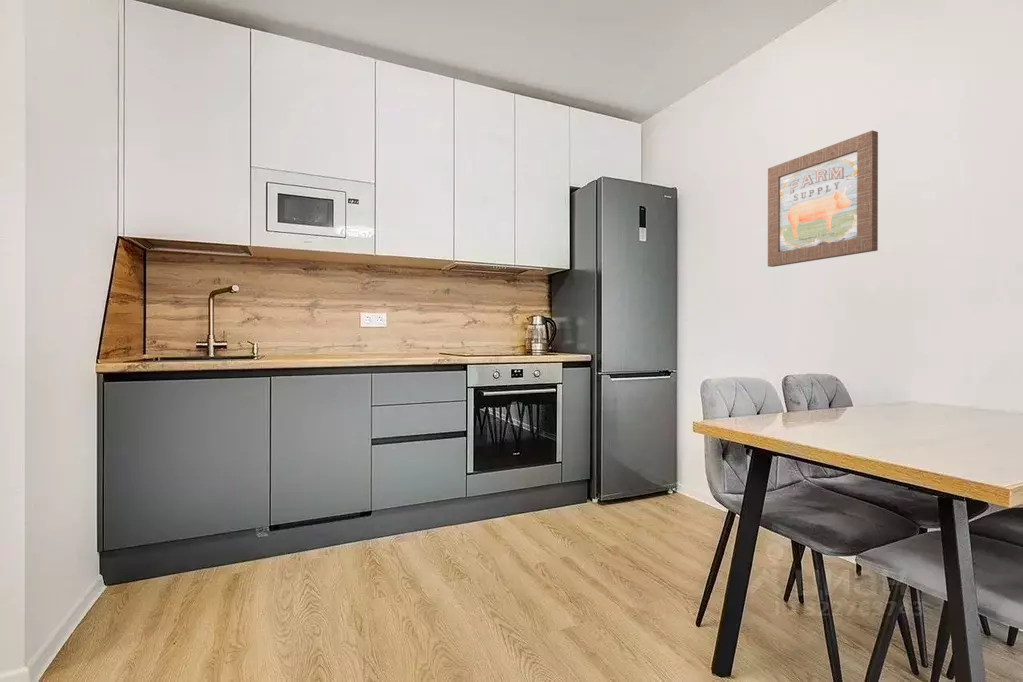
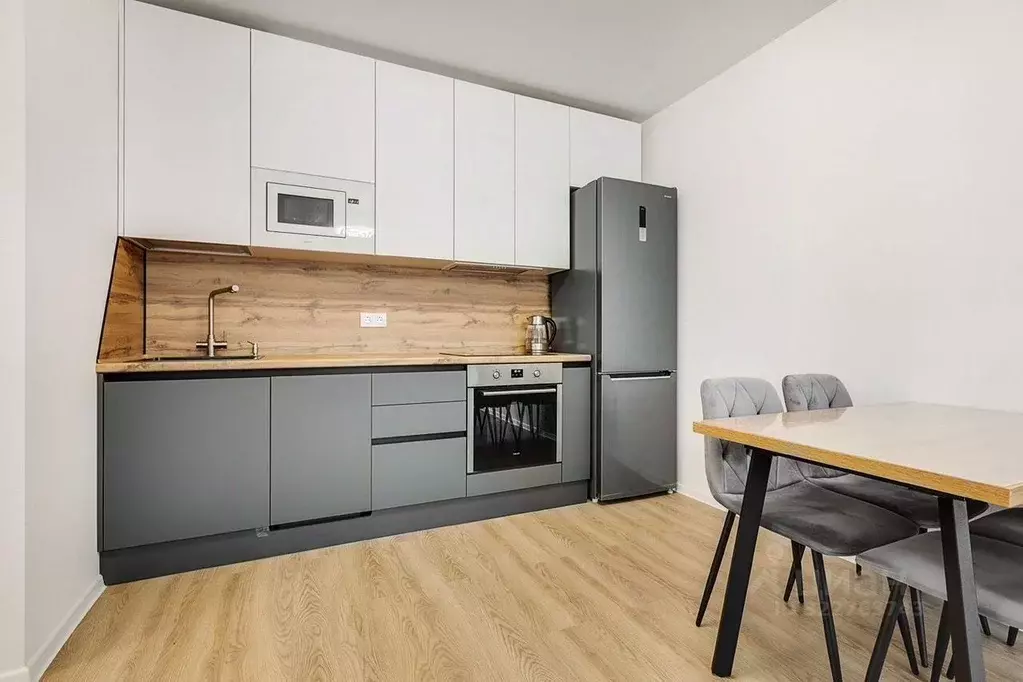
- wall art [767,130,879,268]
